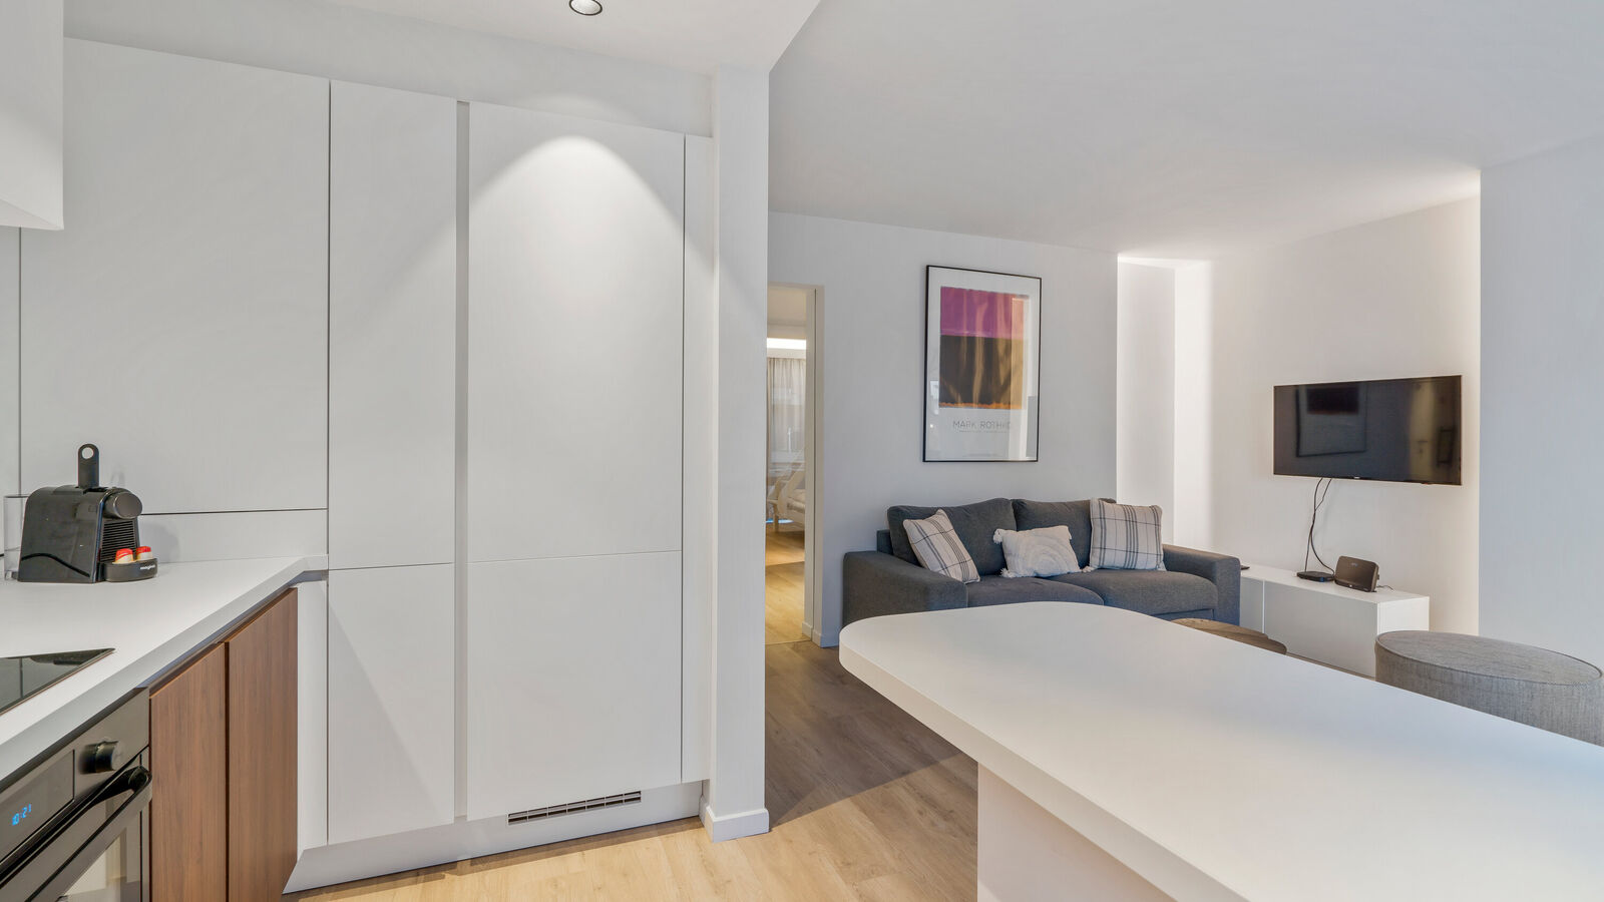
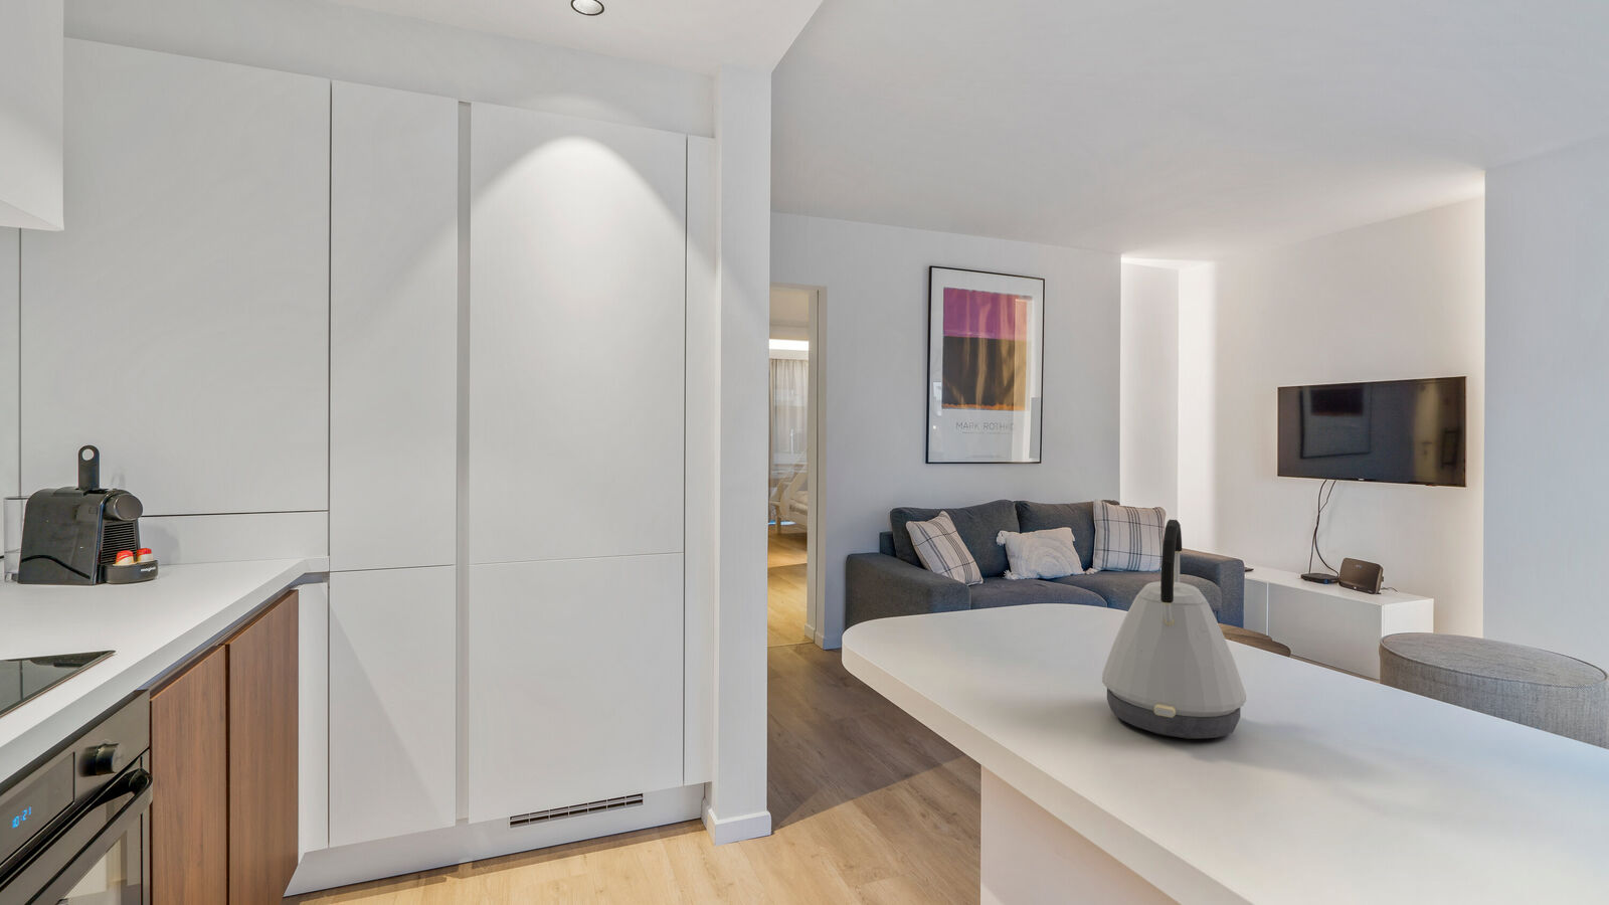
+ kettle [1101,519,1247,740]
